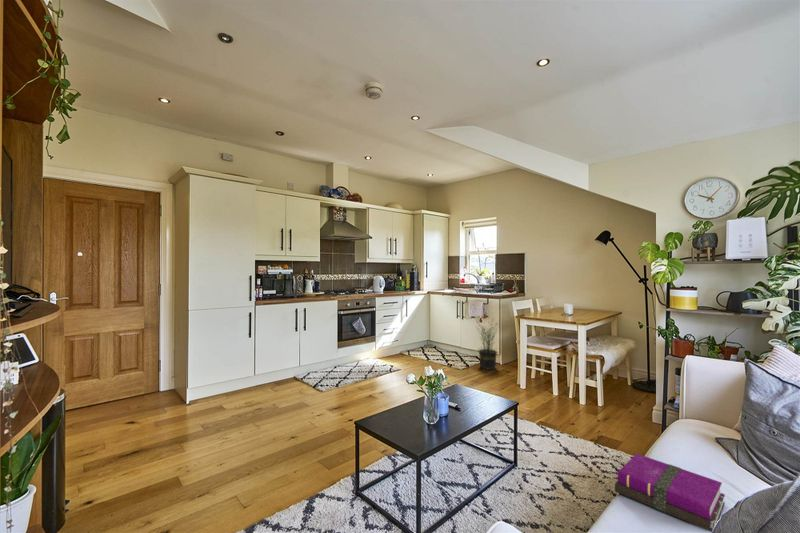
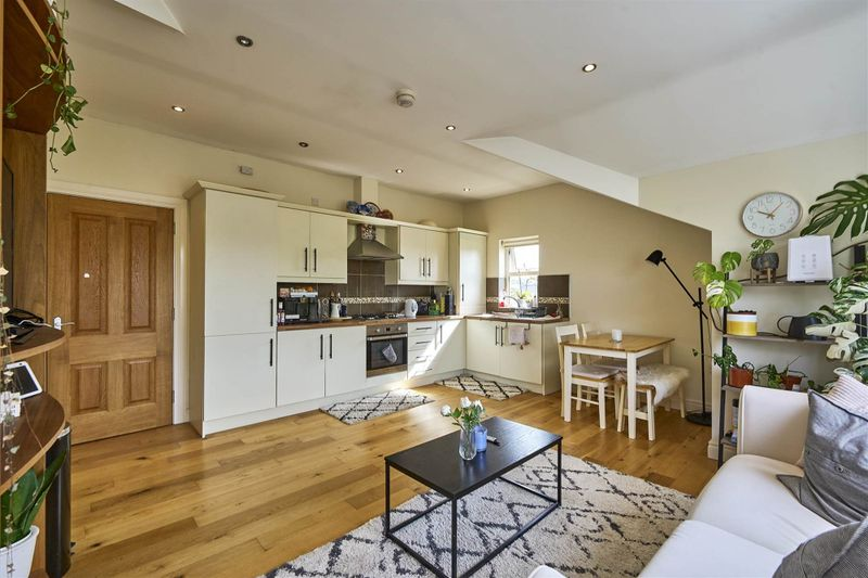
- hardback book [614,453,726,533]
- potted plant [475,319,500,371]
